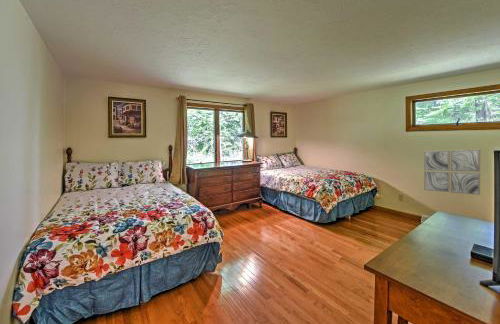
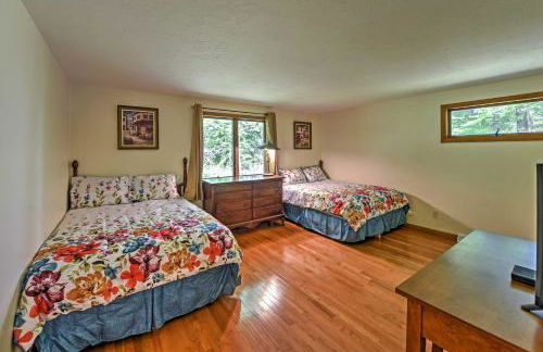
- wall art [423,149,481,196]
